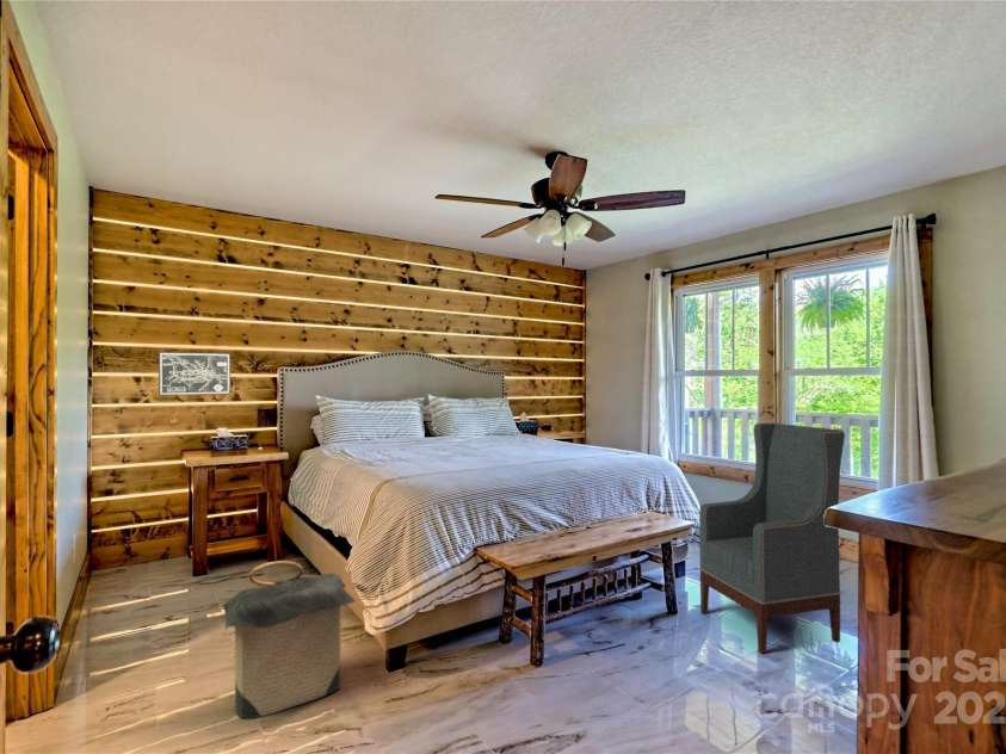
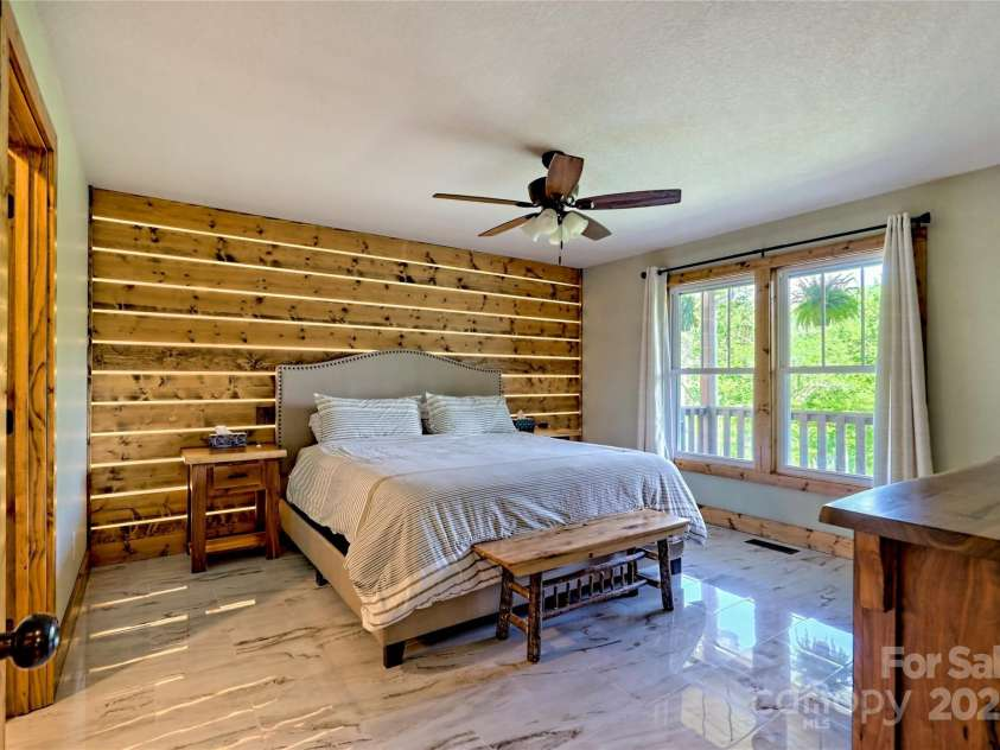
- wall art [158,351,232,396]
- armchair [698,422,846,655]
- laundry hamper [222,560,357,721]
